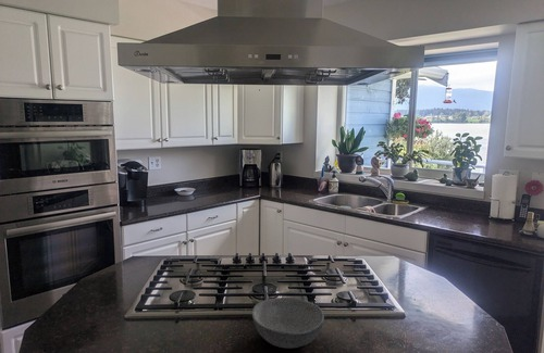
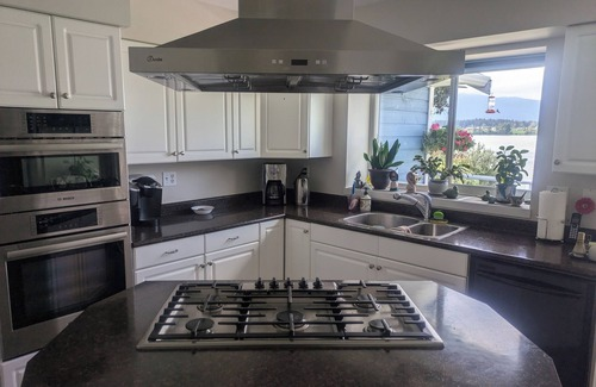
- bowl [251,297,325,350]
